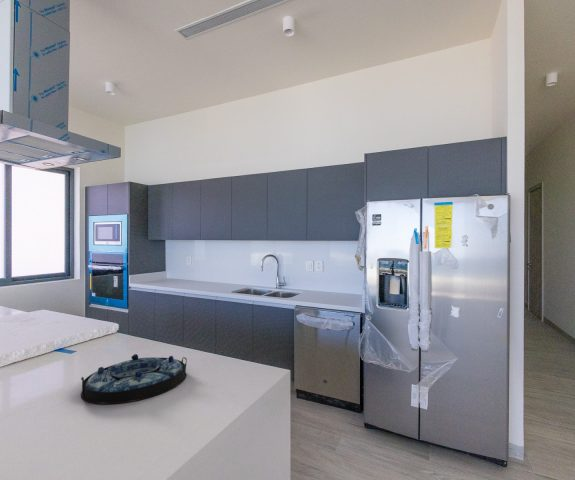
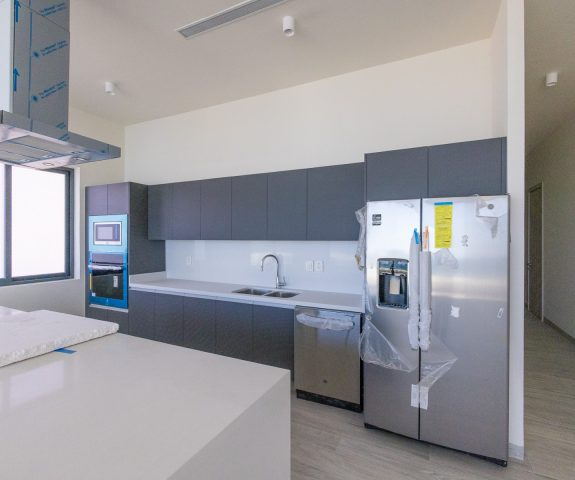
- serving tray [80,353,188,405]
